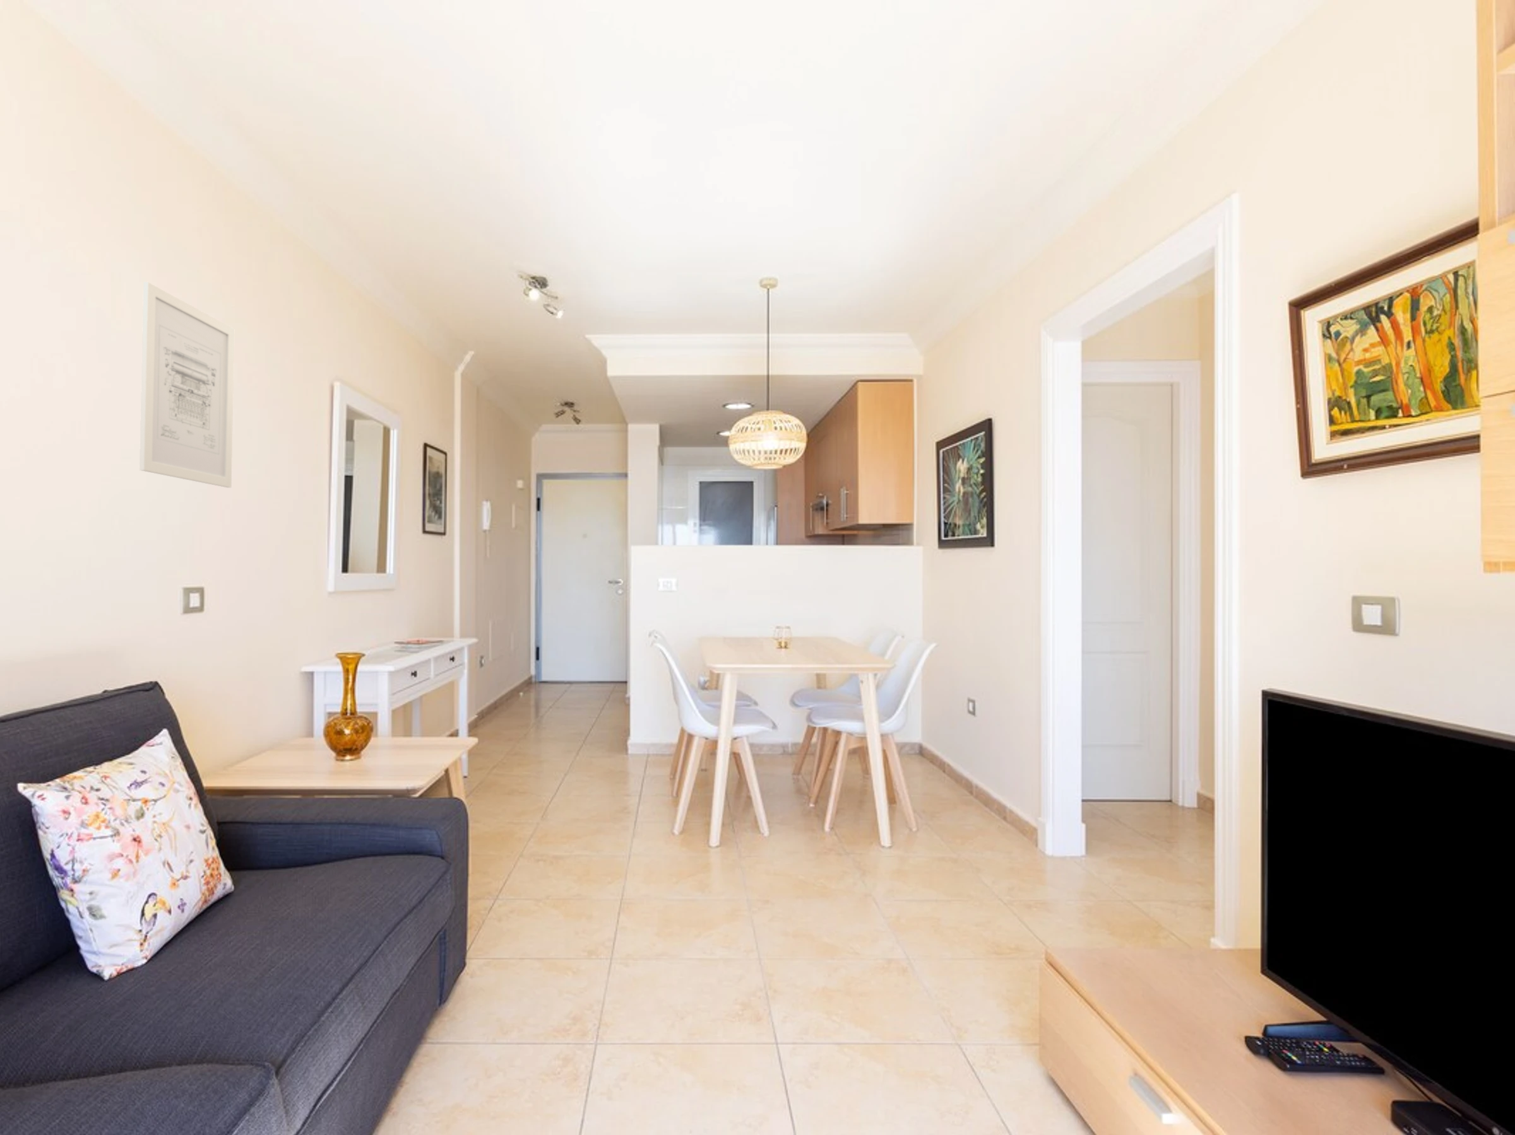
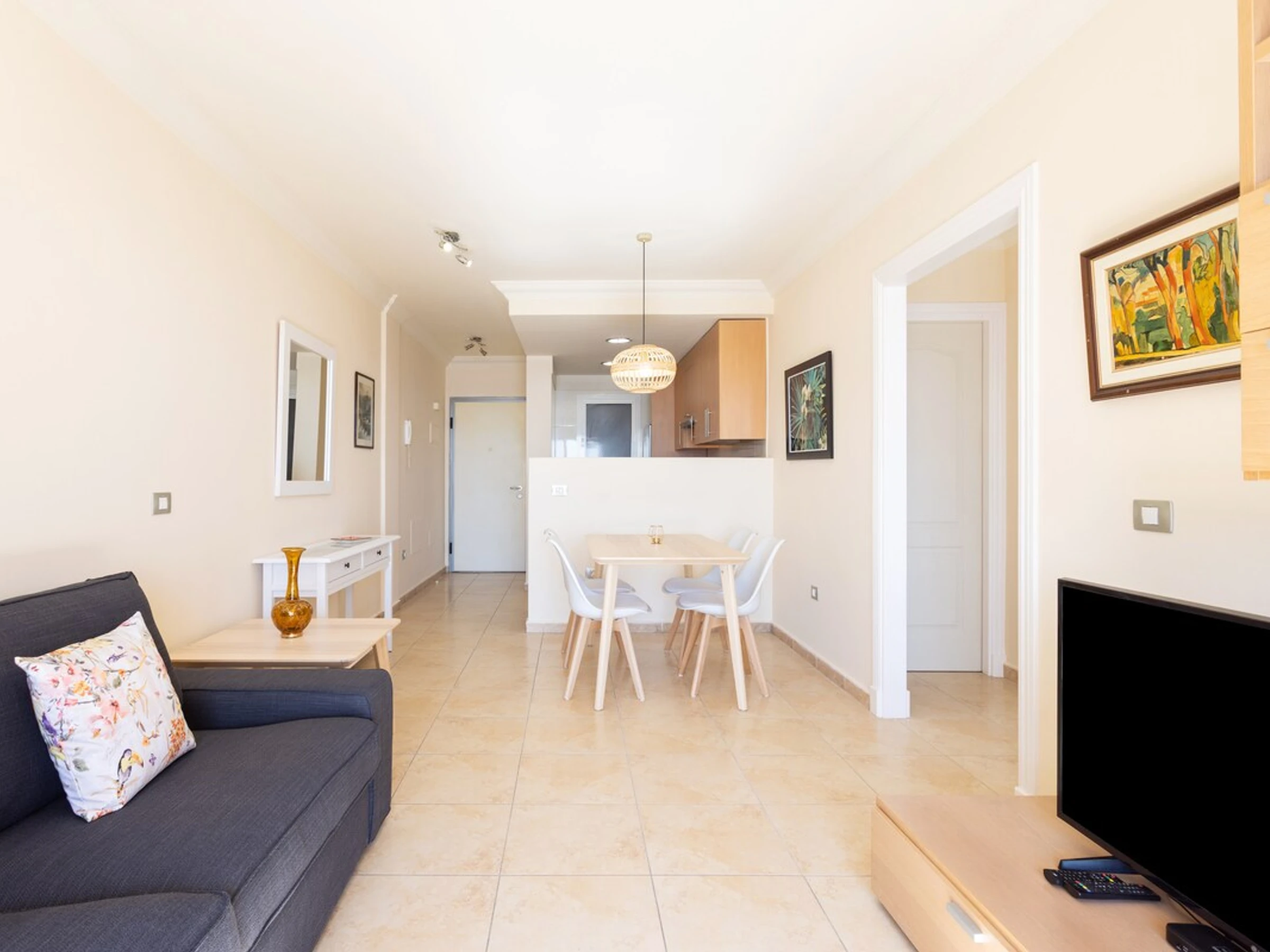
- wall art [138,281,235,488]
